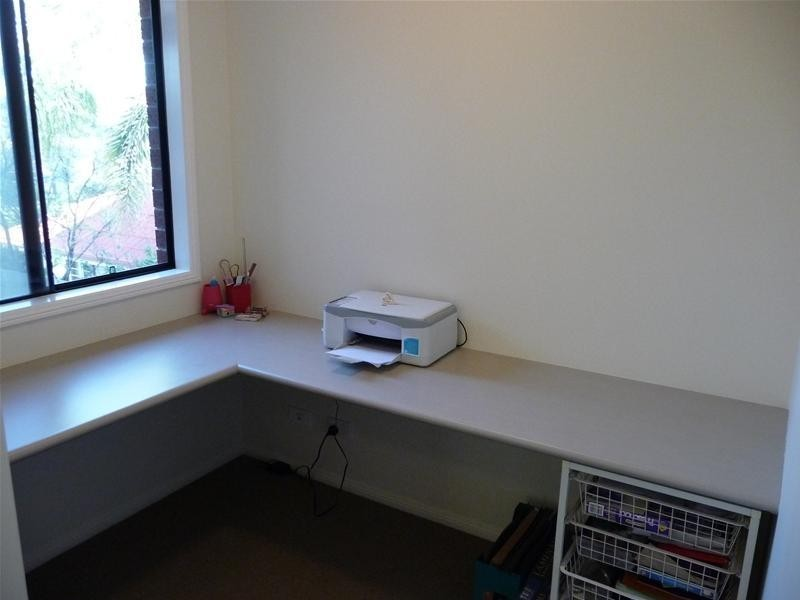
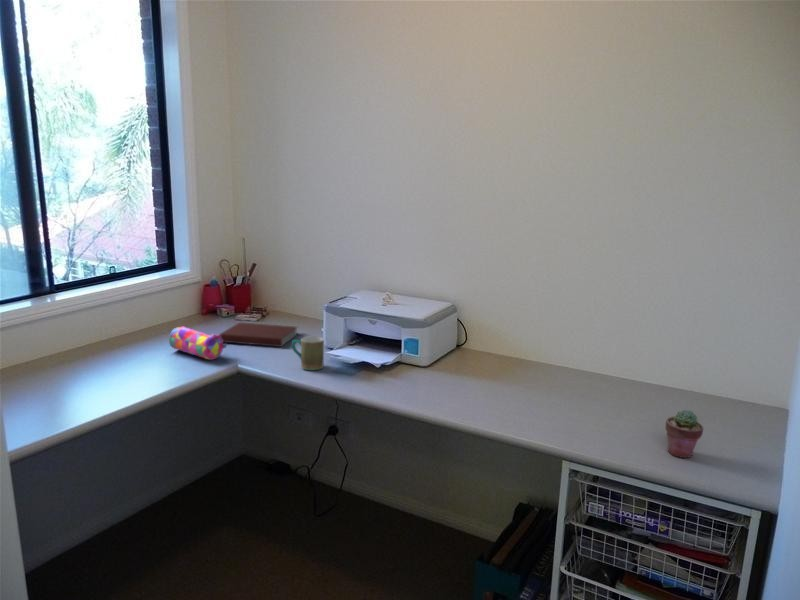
+ potted succulent [664,409,705,459]
+ notebook [218,321,298,348]
+ mug [291,335,325,371]
+ pencil case [168,325,228,361]
